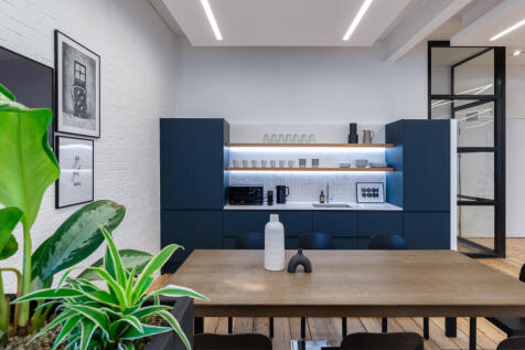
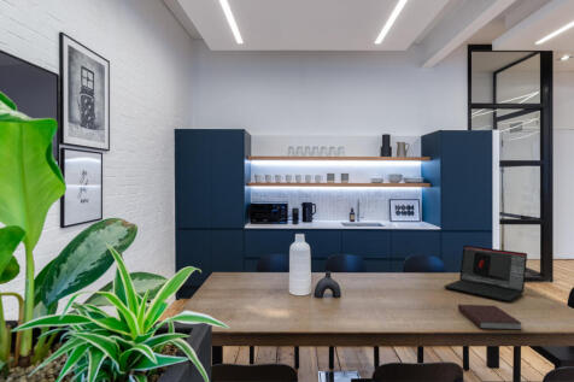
+ laptop [443,245,528,302]
+ notebook [457,304,523,331]
